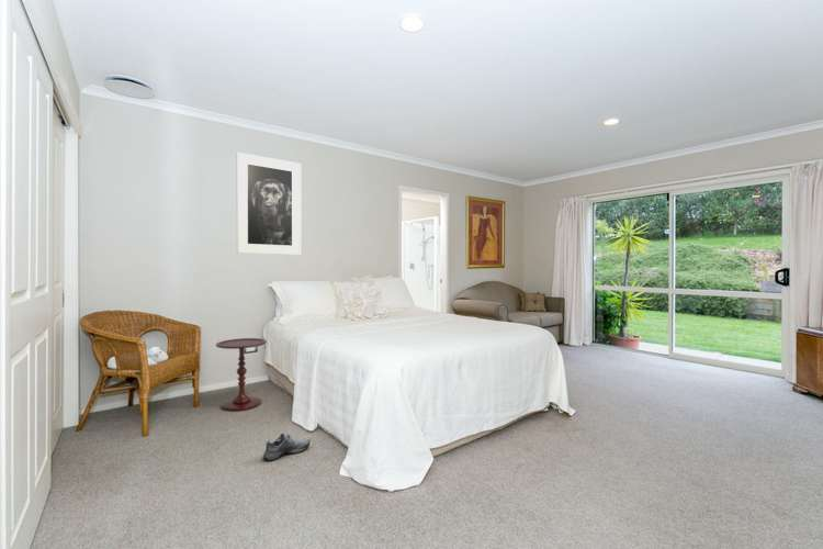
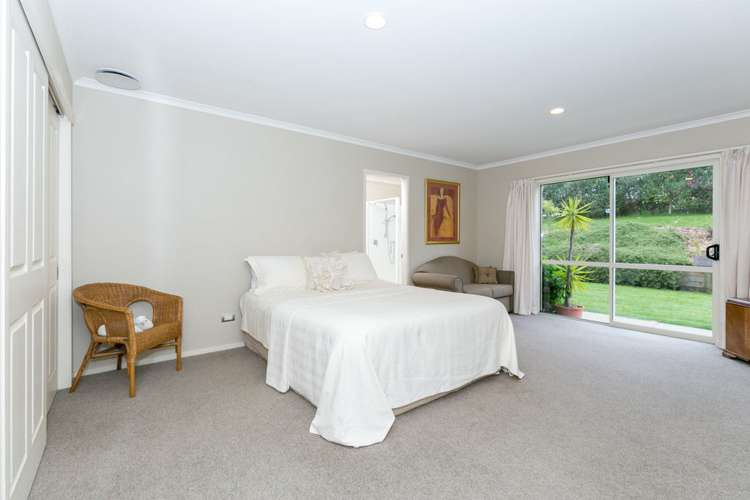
- side table [215,337,268,412]
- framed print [236,152,302,256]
- shoe [262,432,312,461]
